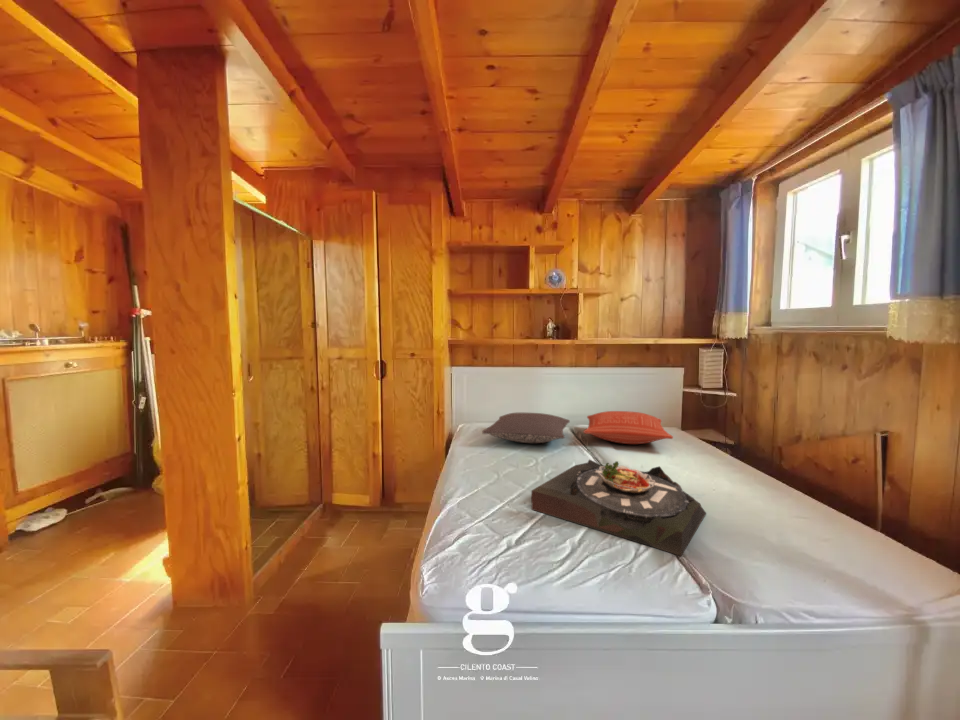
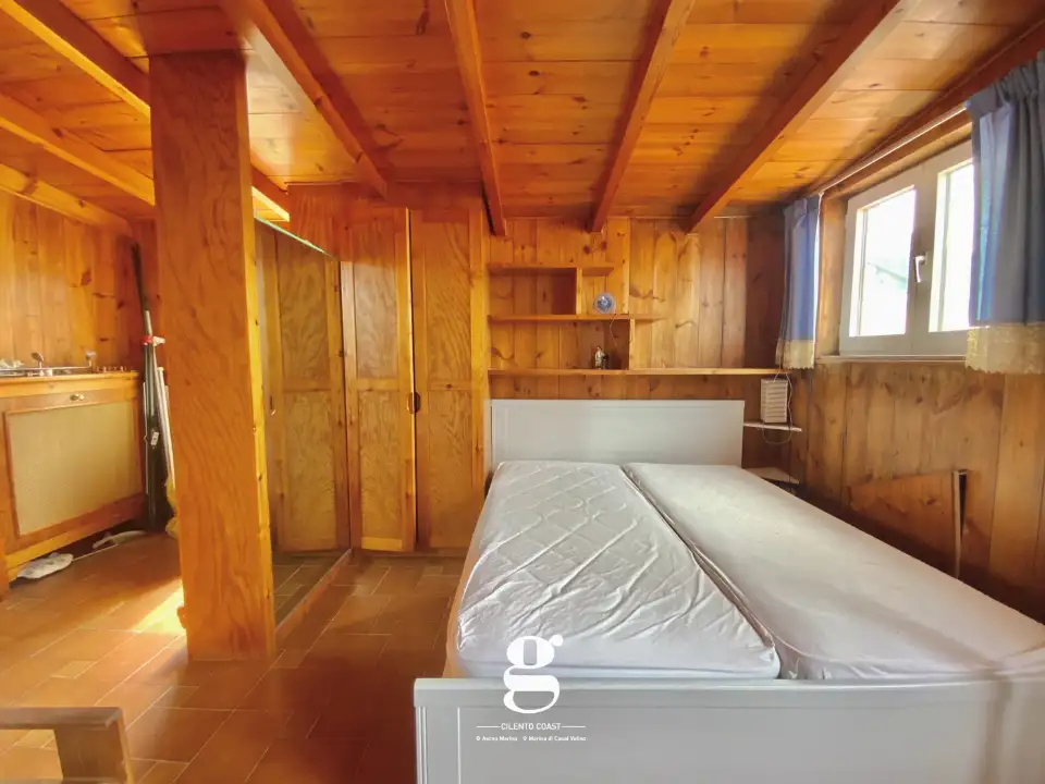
- pillow [481,412,571,444]
- serving tray [531,458,707,557]
- pillow [583,410,674,445]
